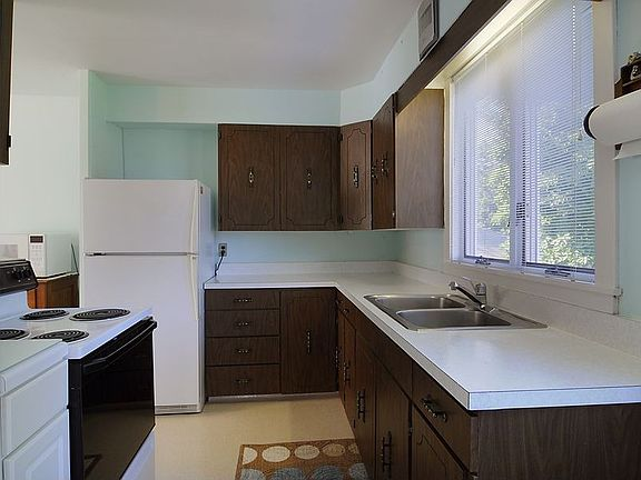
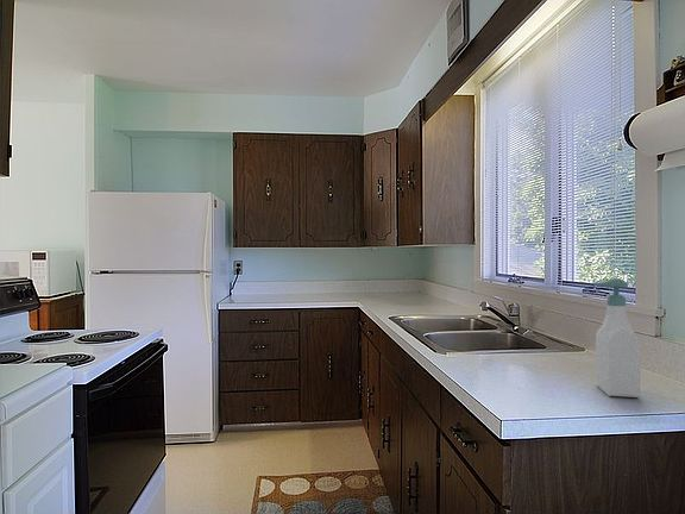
+ soap bottle [592,277,641,399]
